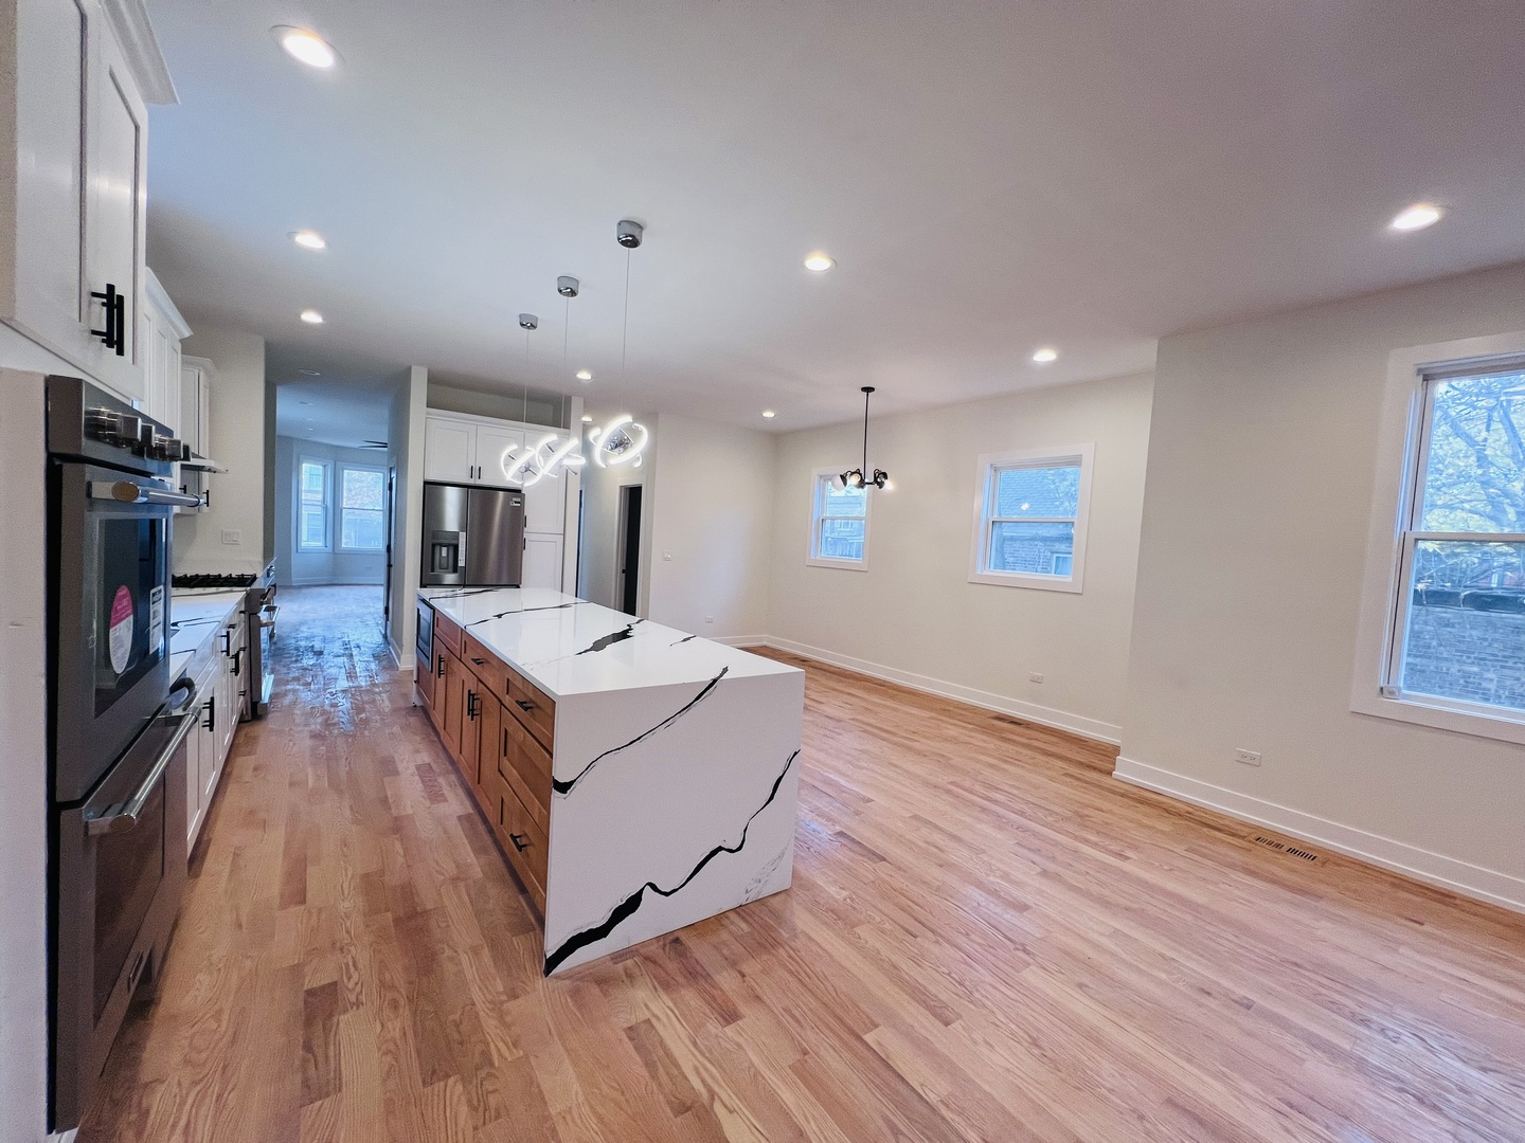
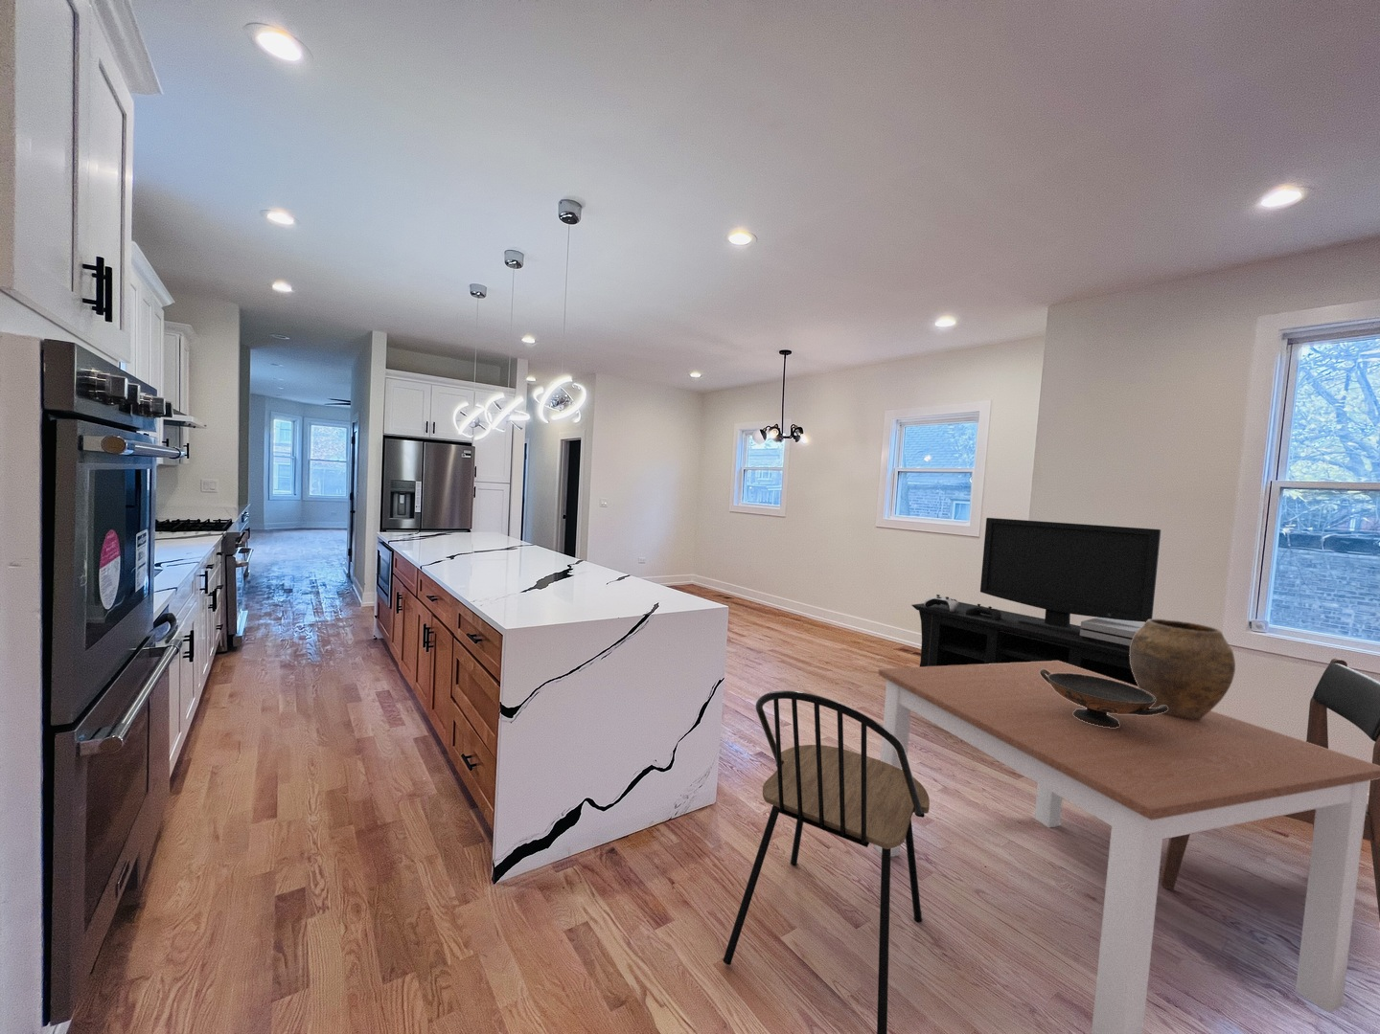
+ vase [1129,618,1237,720]
+ dining chair [1159,658,1380,921]
+ decorative bowl [1040,669,1168,728]
+ dining chair [723,690,930,1034]
+ dining table [873,660,1380,1034]
+ media console [911,517,1162,686]
